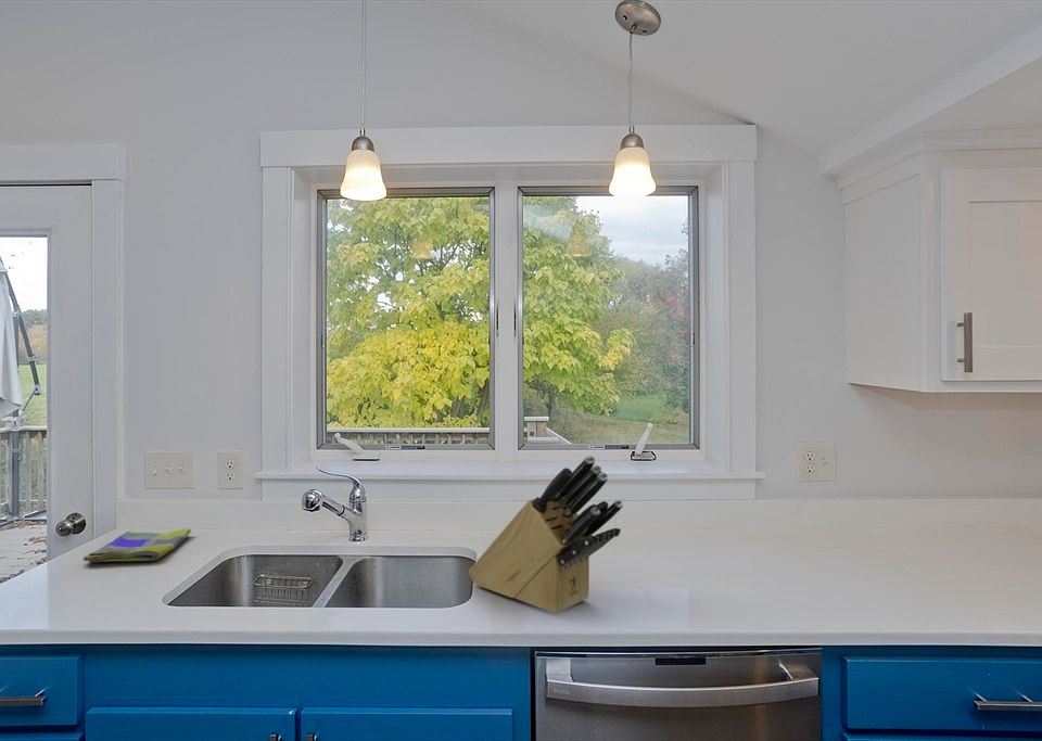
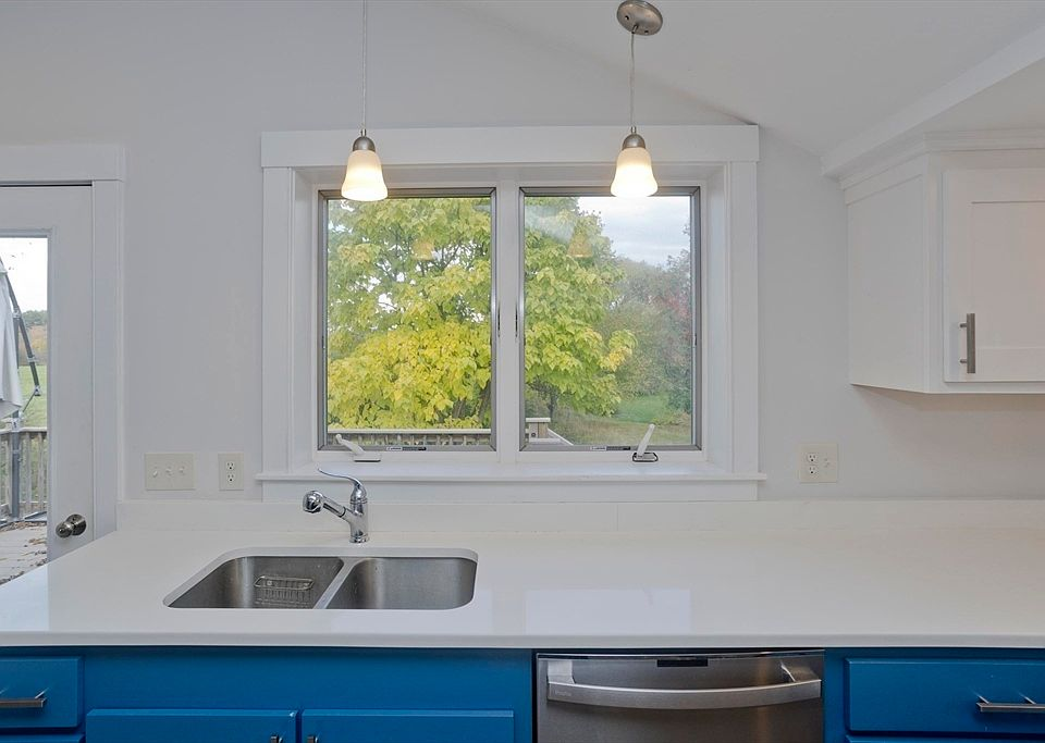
- dish towel [82,527,192,563]
- knife block [468,455,624,614]
